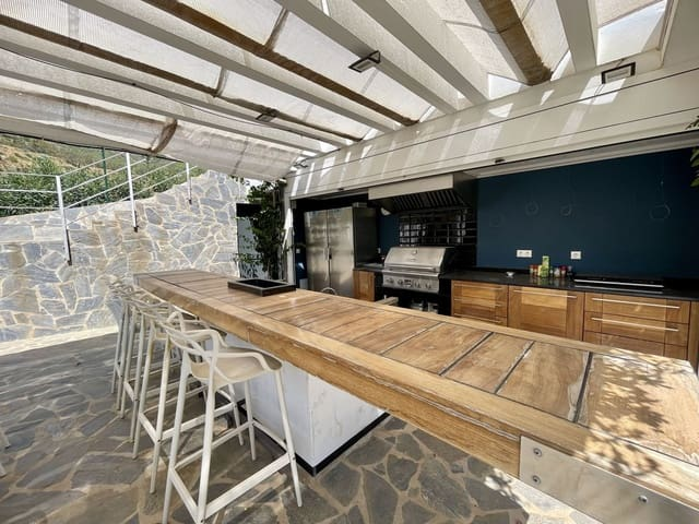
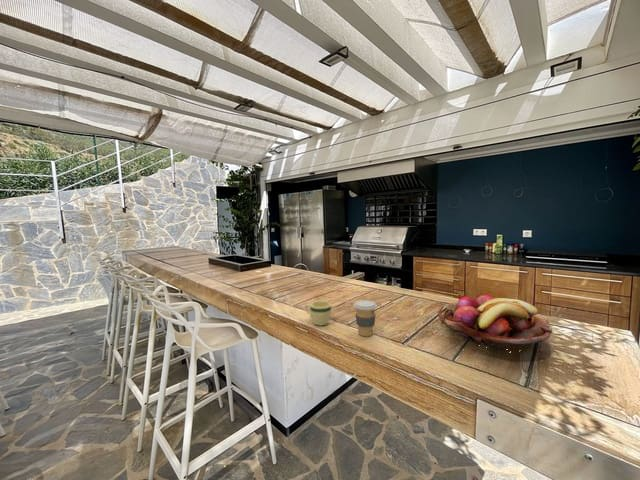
+ mug [304,300,332,326]
+ coffee cup [353,299,378,337]
+ fruit basket [437,294,553,354]
